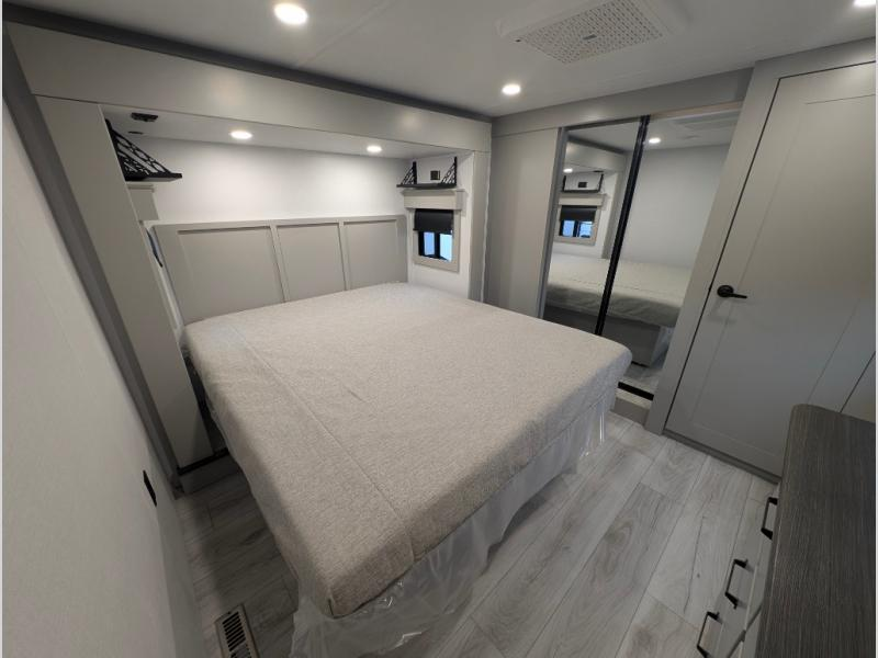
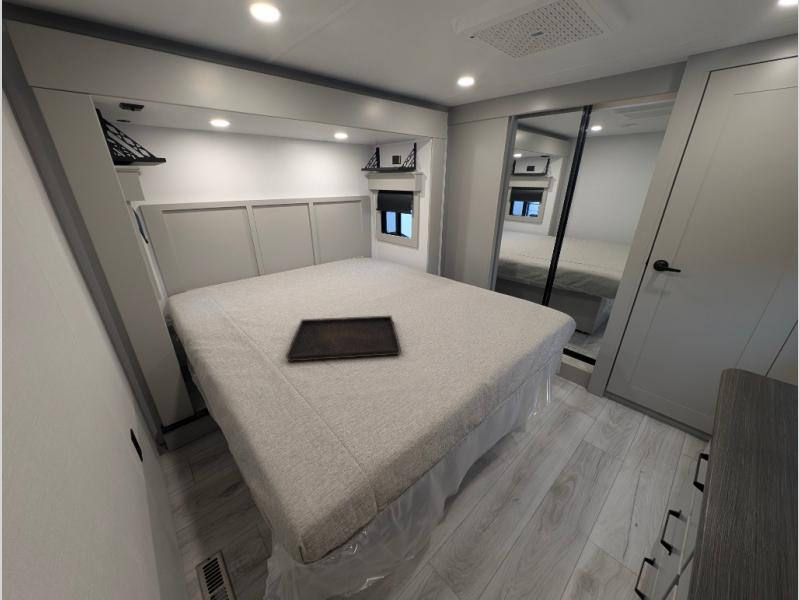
+ serving tray [285,315,402,363]
